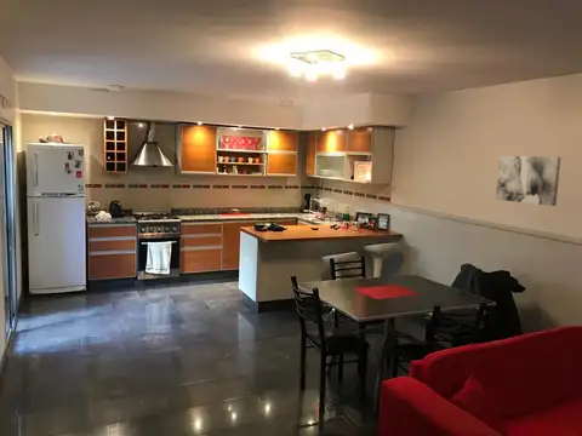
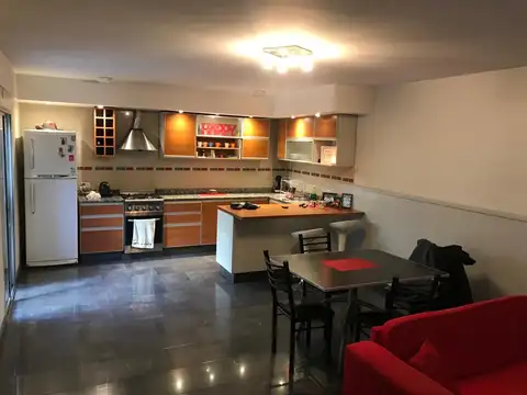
- wall art [495,155,563,207]
